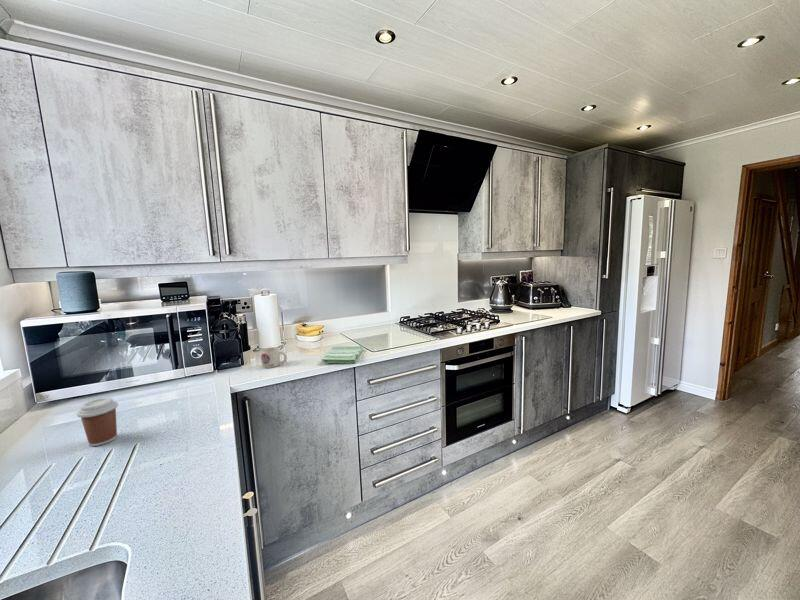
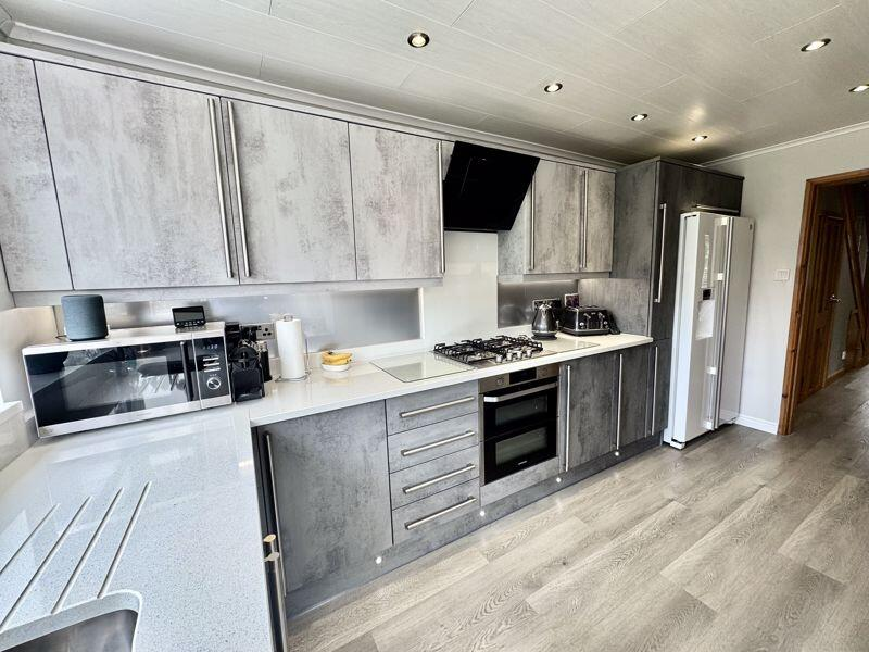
- mug [259,346,288,369]
- dish towel [321,345,364,364]
- coffee cup [76,396,119,447]
